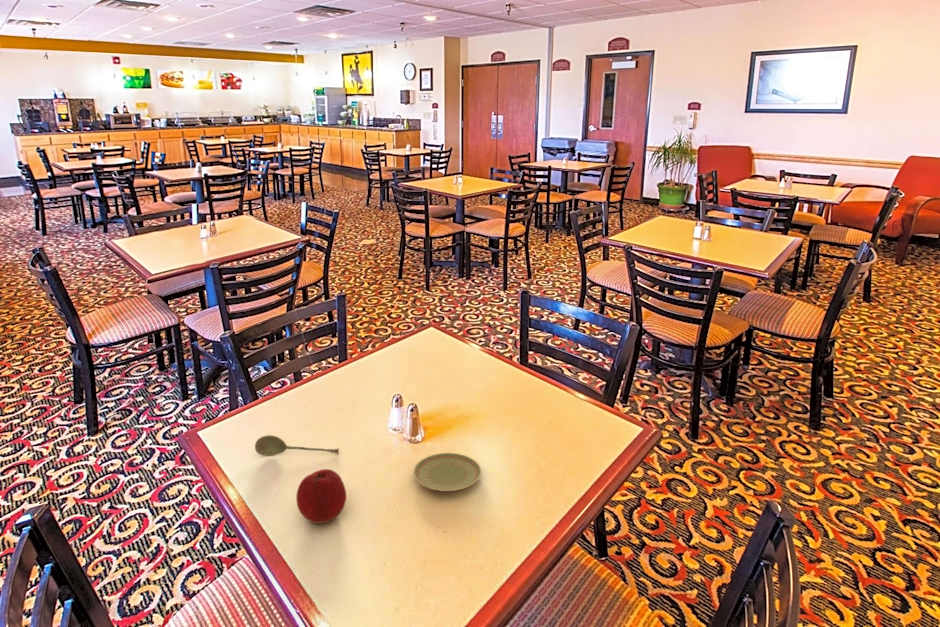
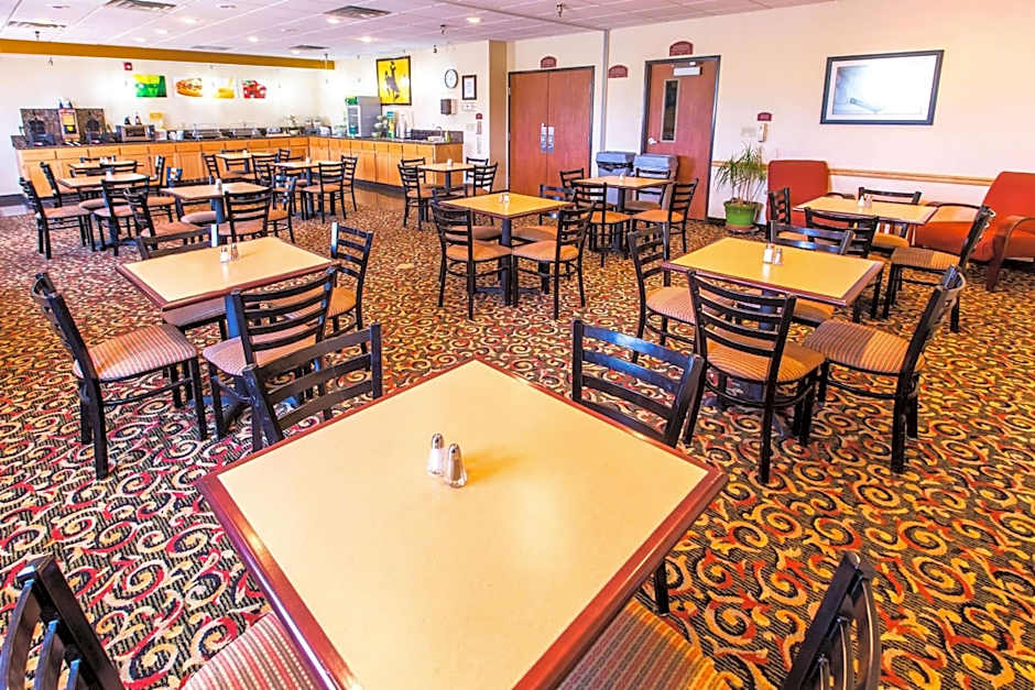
- apple [295,468,347,525]
- plate [412,452,482,492]
- soupspoon [254,434,340,457]
